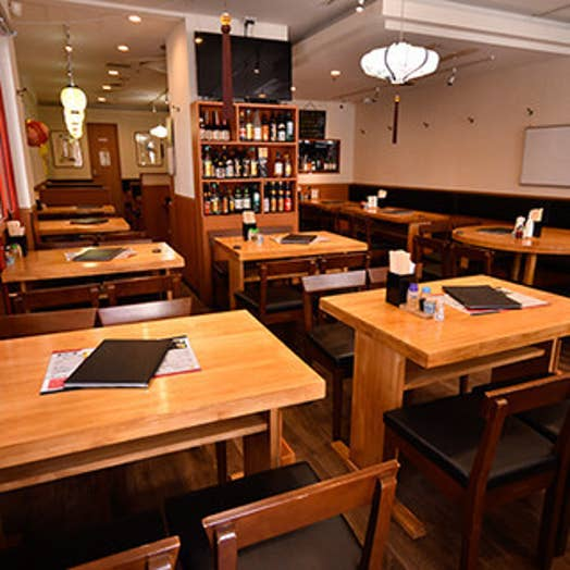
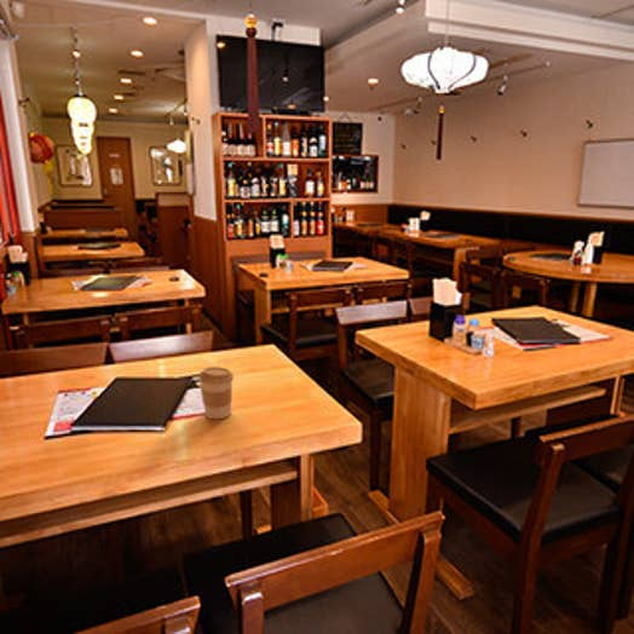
+ coffee cup [197,365,235,420]
